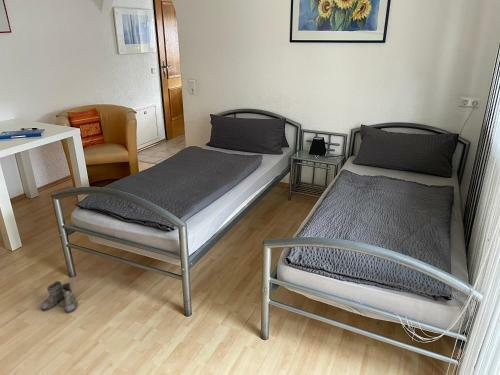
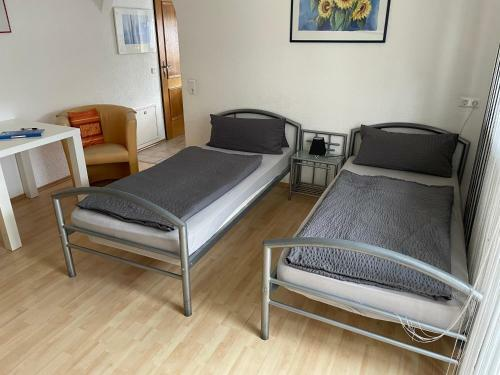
- boots [40,280,78,314]
